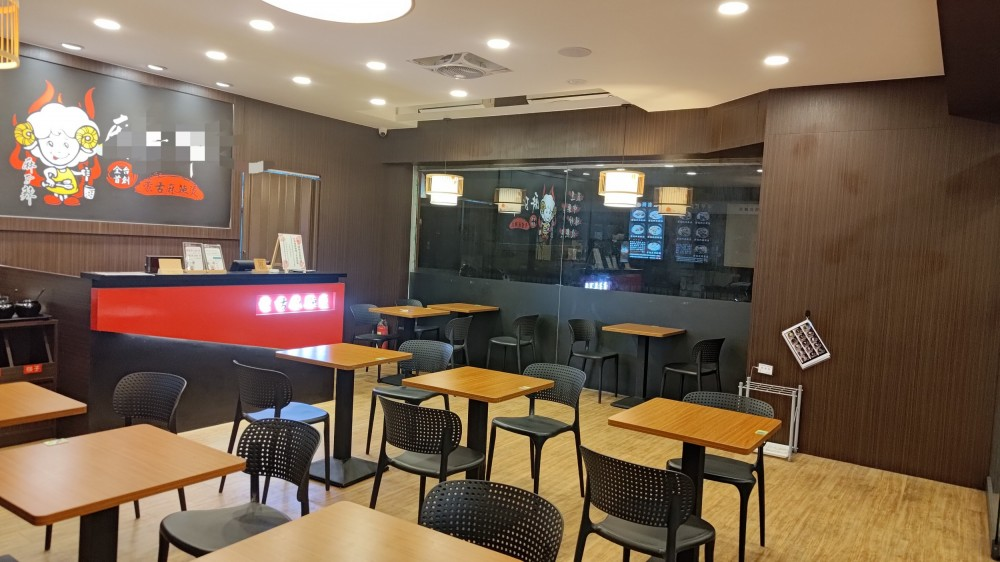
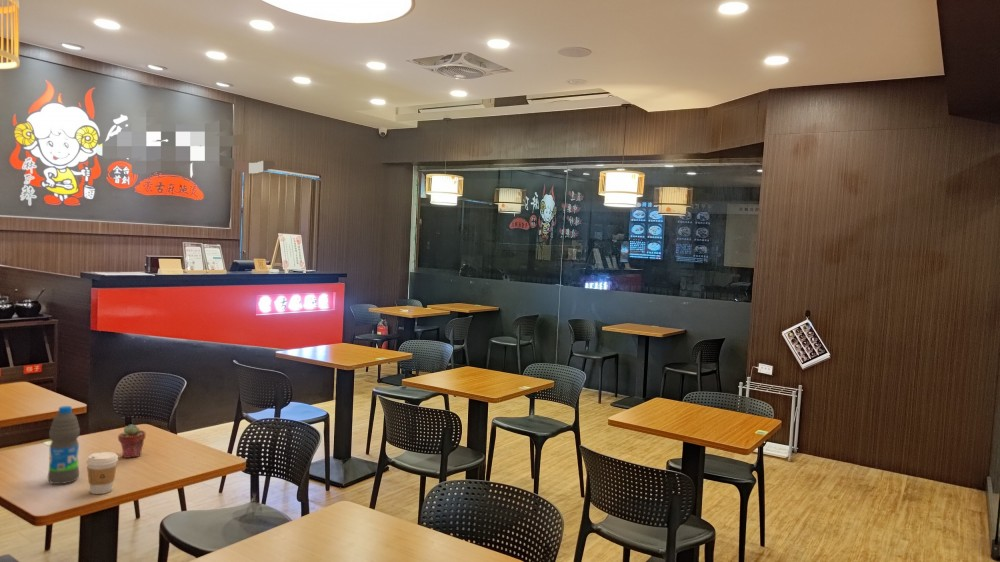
+ potted succulent [117,424,146,459]
+ coffee cup [85,451,119,495]
+ water bottle [47,405,81,485]
